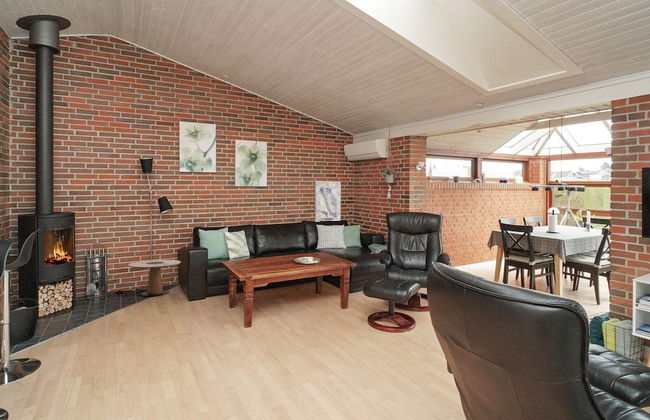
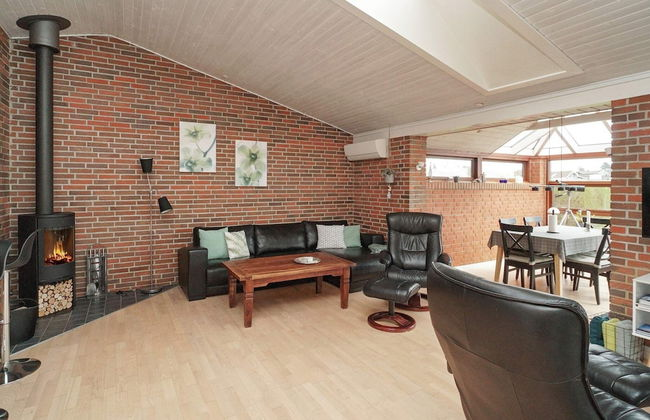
- side table [127,259,182,297]
- wall art [313,180,342,223]
